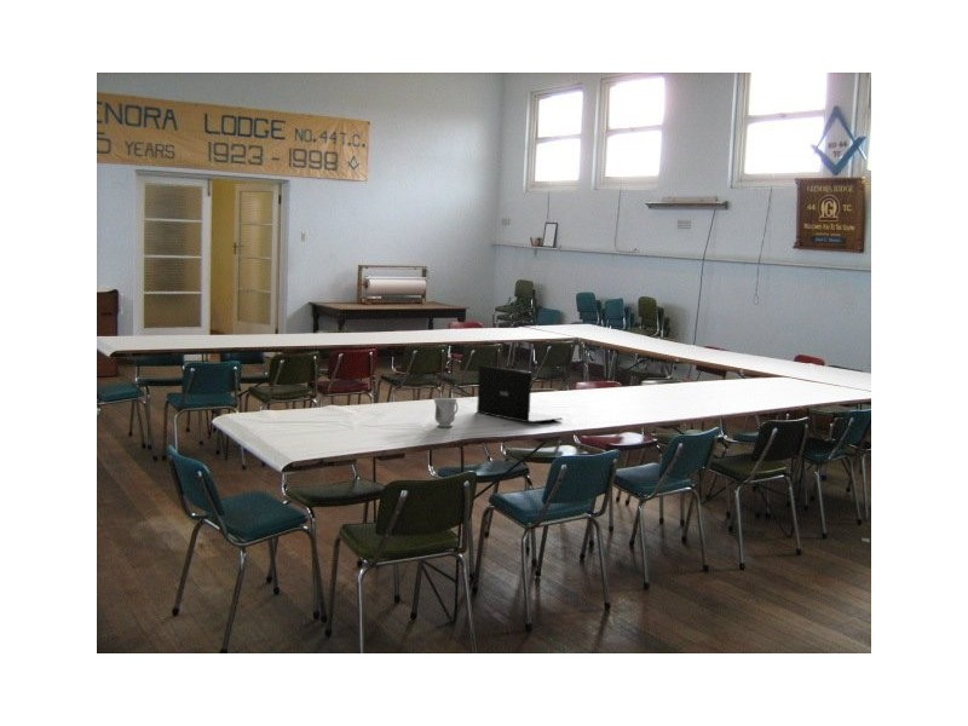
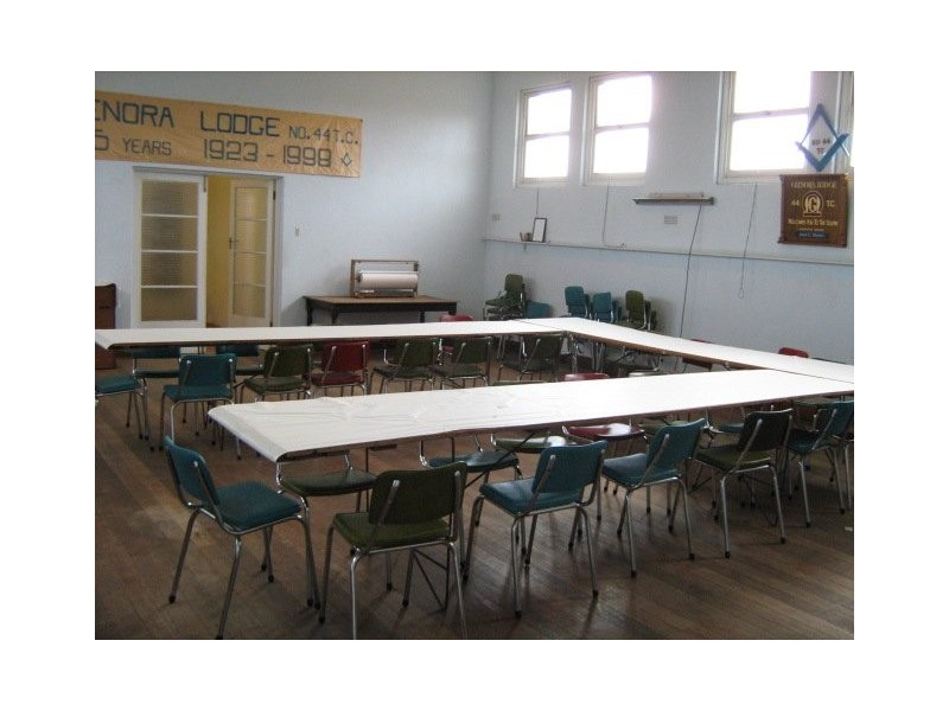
- mug [433,397,459,428]
- laptop [476,364,564,424]
